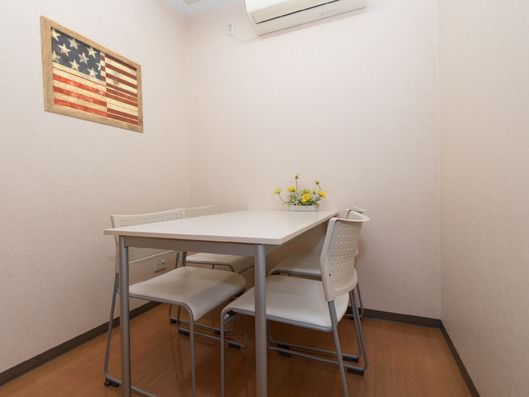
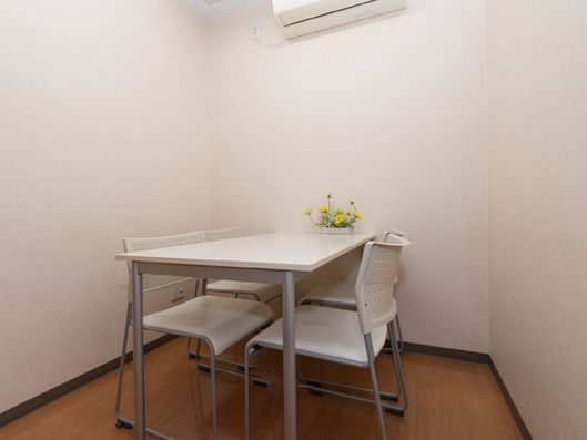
- wall art [39,14,144,134]
